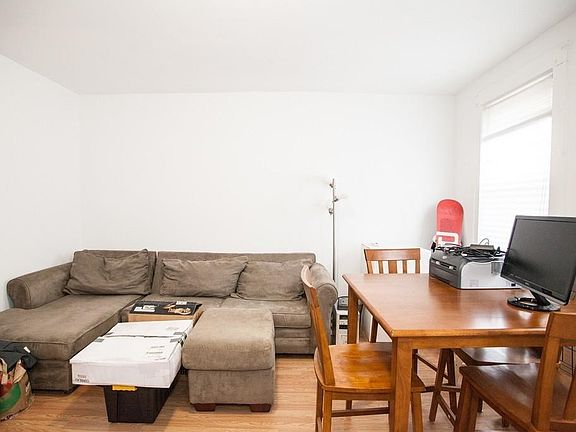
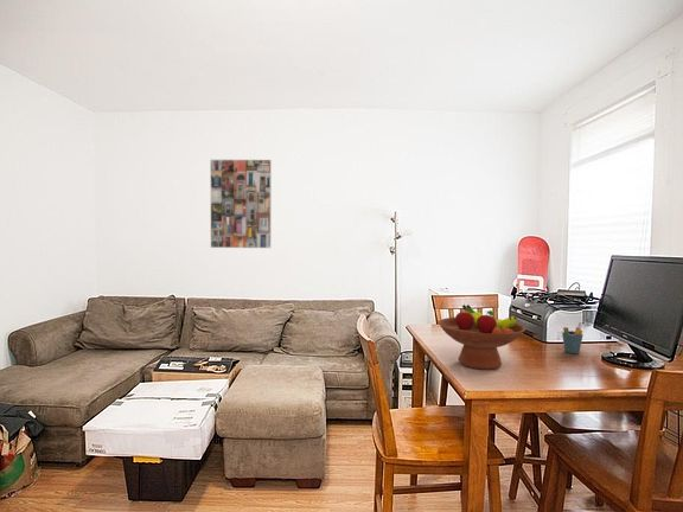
+ pen holder [561,321,585,354]
+ fruit bowl [438,303,526,371]
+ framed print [209,159,273,249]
